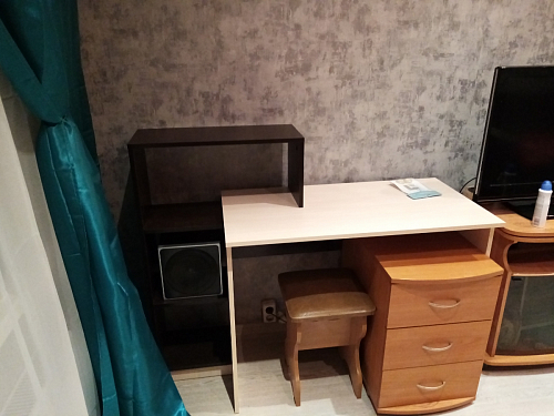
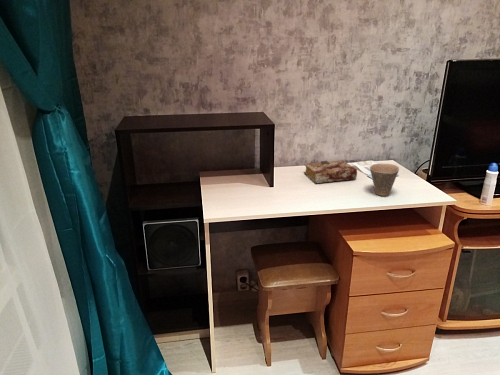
+ book [303,159,358,184]
+ cup [369,163,400,197]
